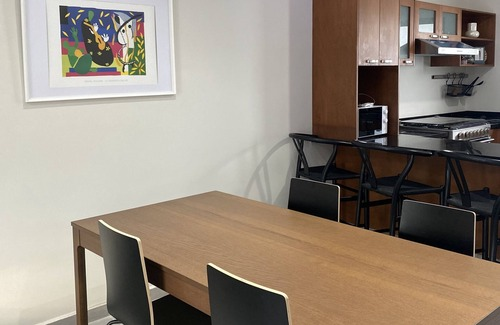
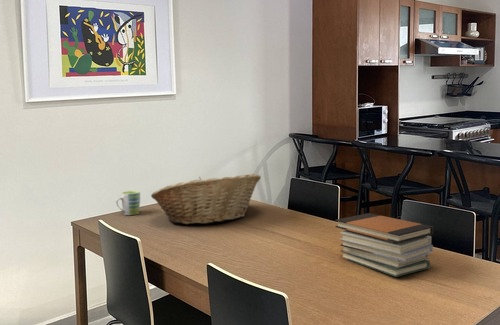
+ book stack [334,212,434,278]
+ mug [115,190,141,216]
+ fruit basket [150,173,262,225]
